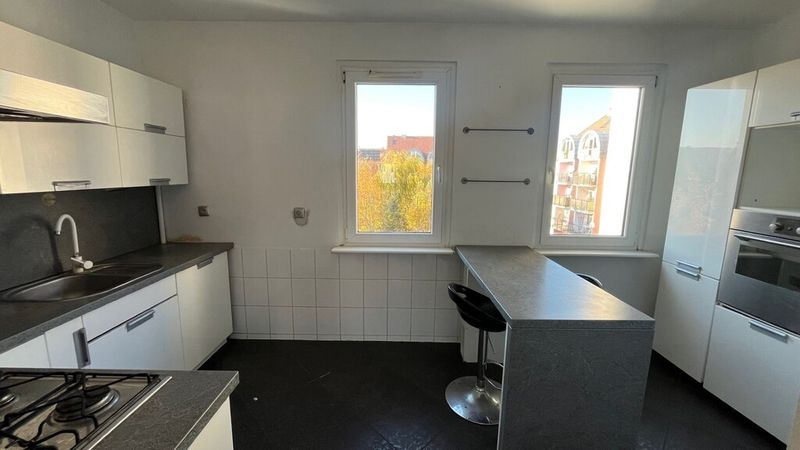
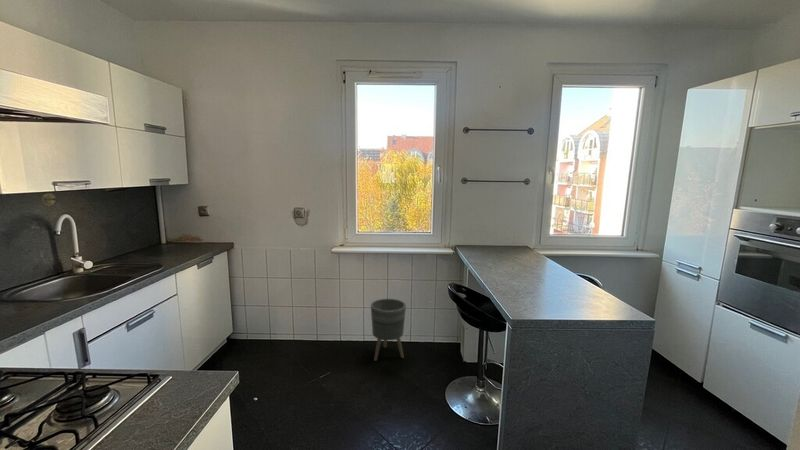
+ planter [370,298,407,362]
